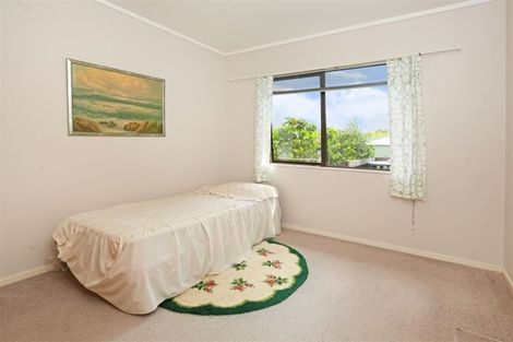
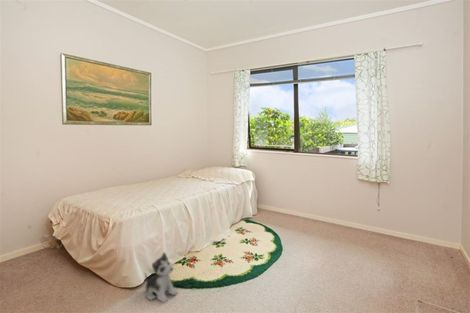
+ plush toy [144,251,178,303]
